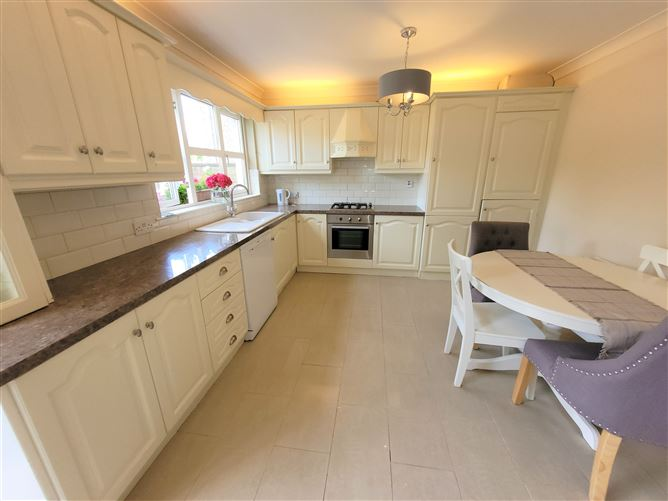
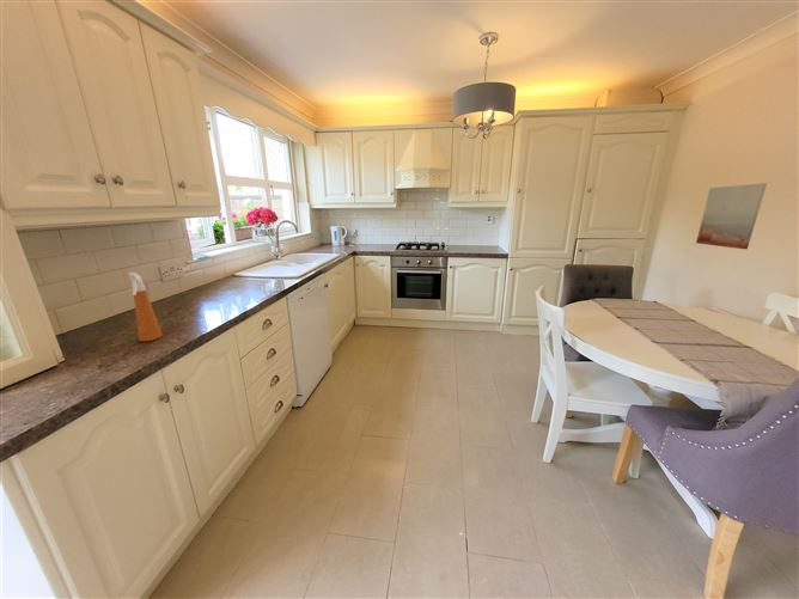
+ wall art [695,182,768,250]
+ spray bottle [127,271,164,342]
